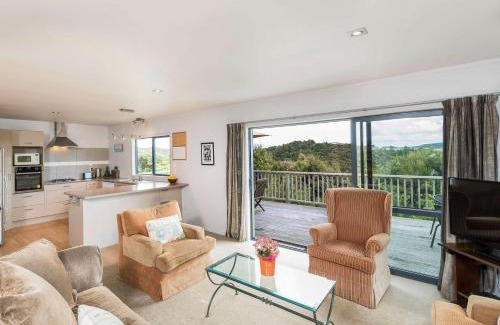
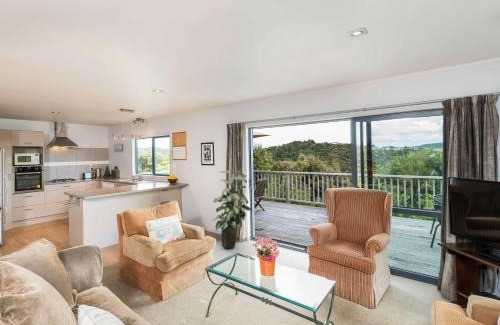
+ indoor plant [212,170,254,249]
